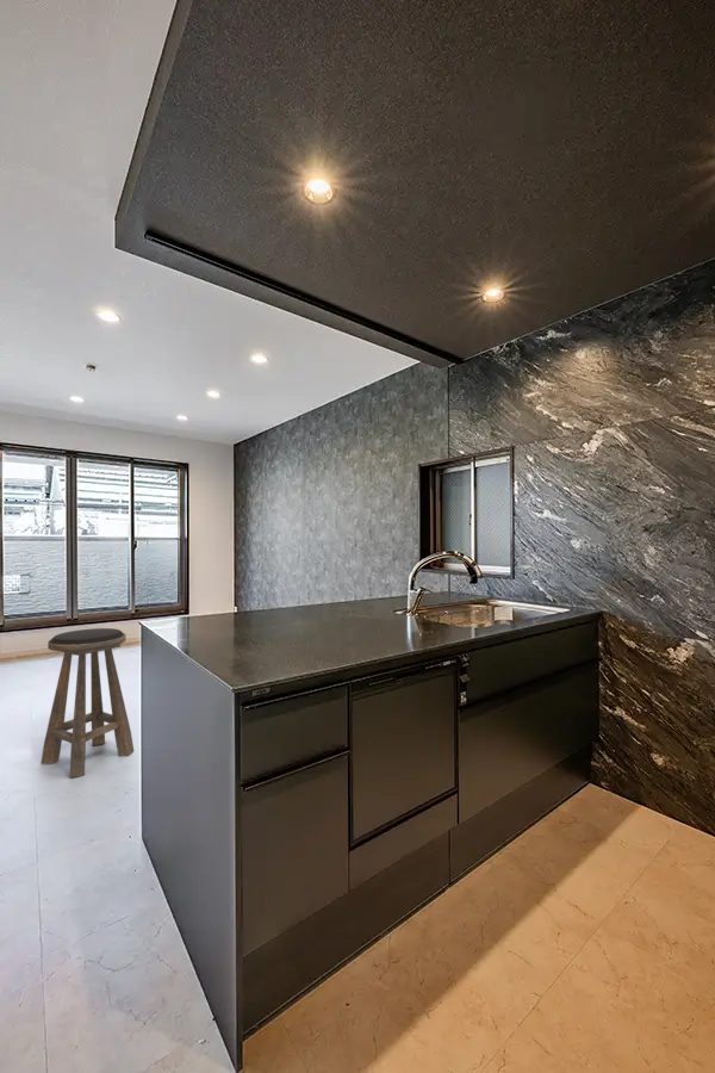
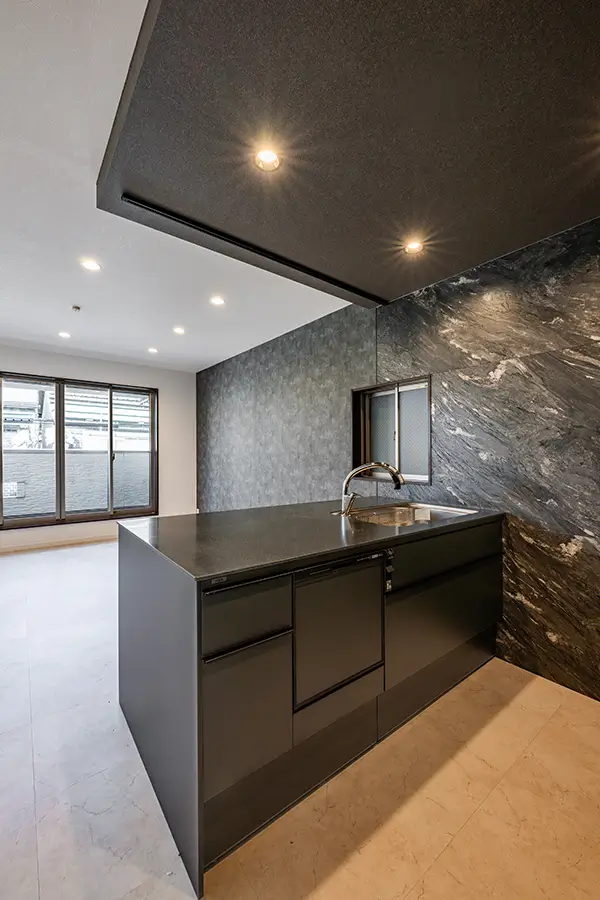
- stool [39,627,135,779]
